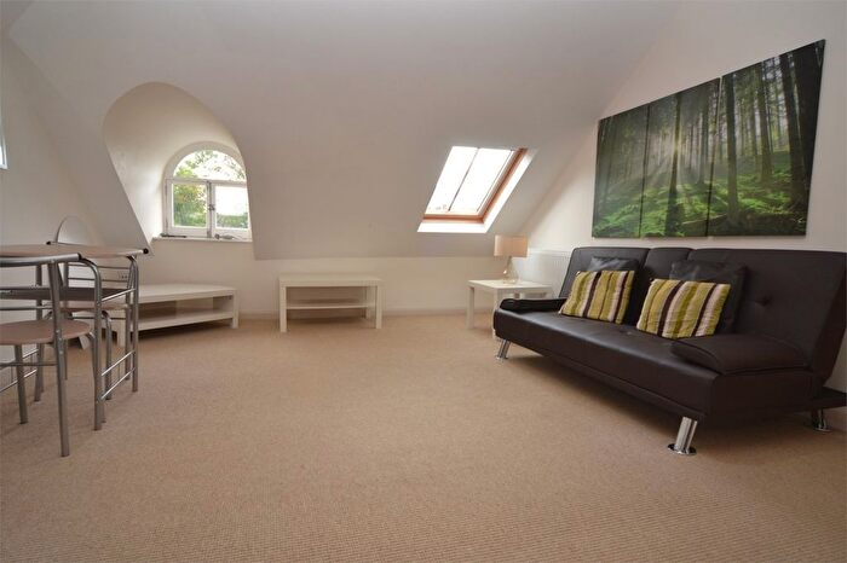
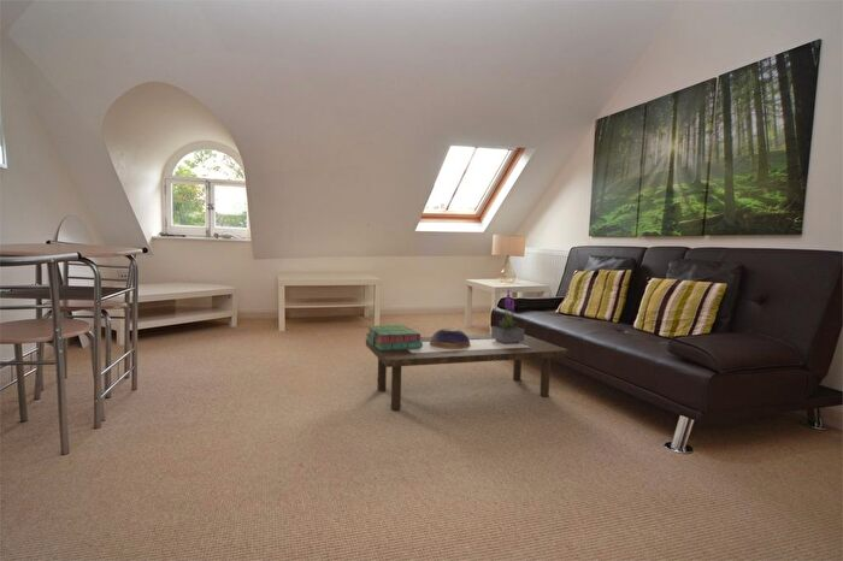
+ decorative bowl [430,326,470,349]
+ coffee table [365,333,571,411]
+ stack of books [365,324,423,350]
+ potted plant [490,287,526,344]
